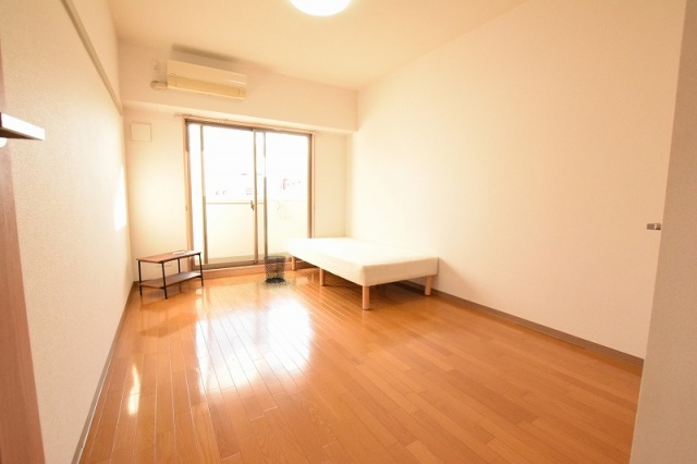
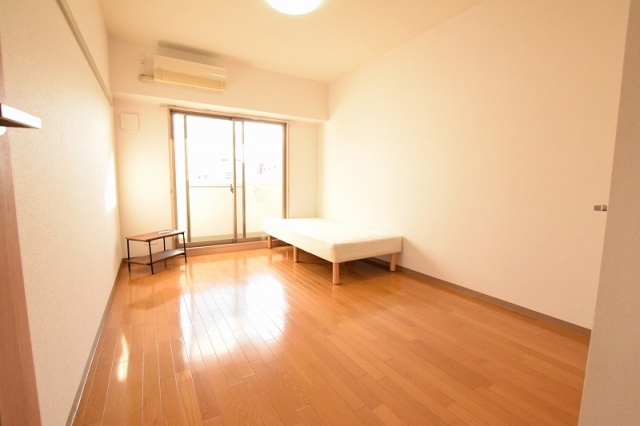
- waste bin [262,255,288,284]
